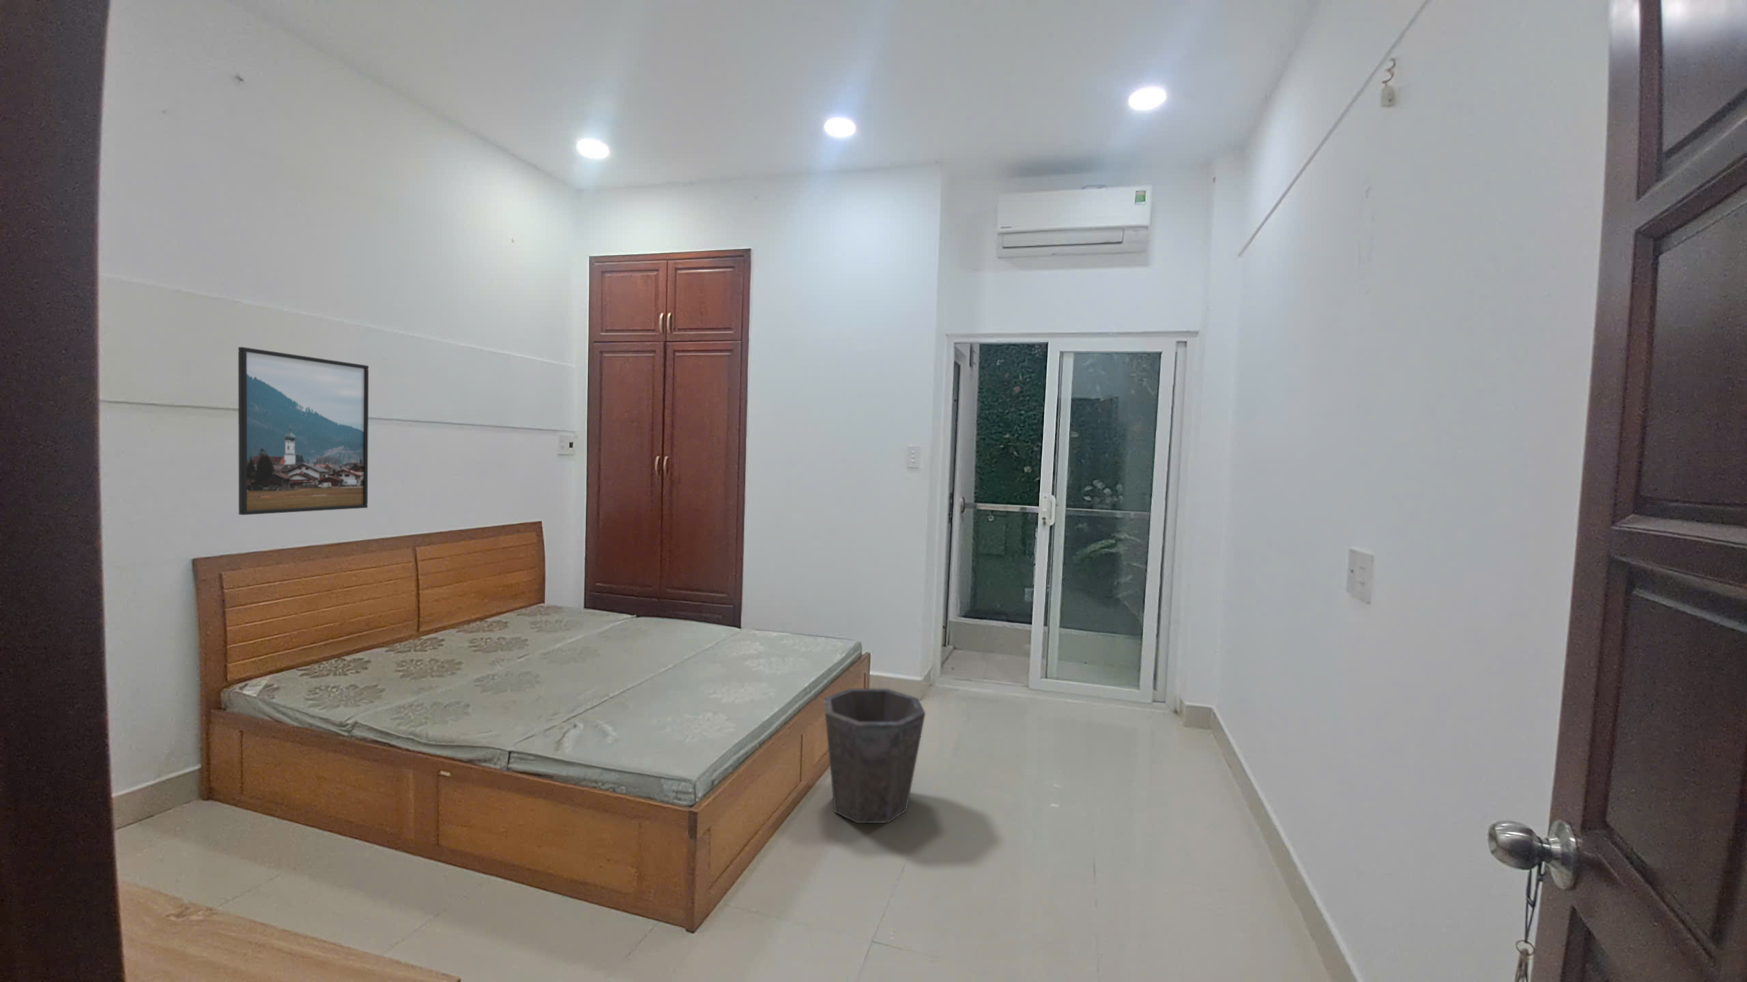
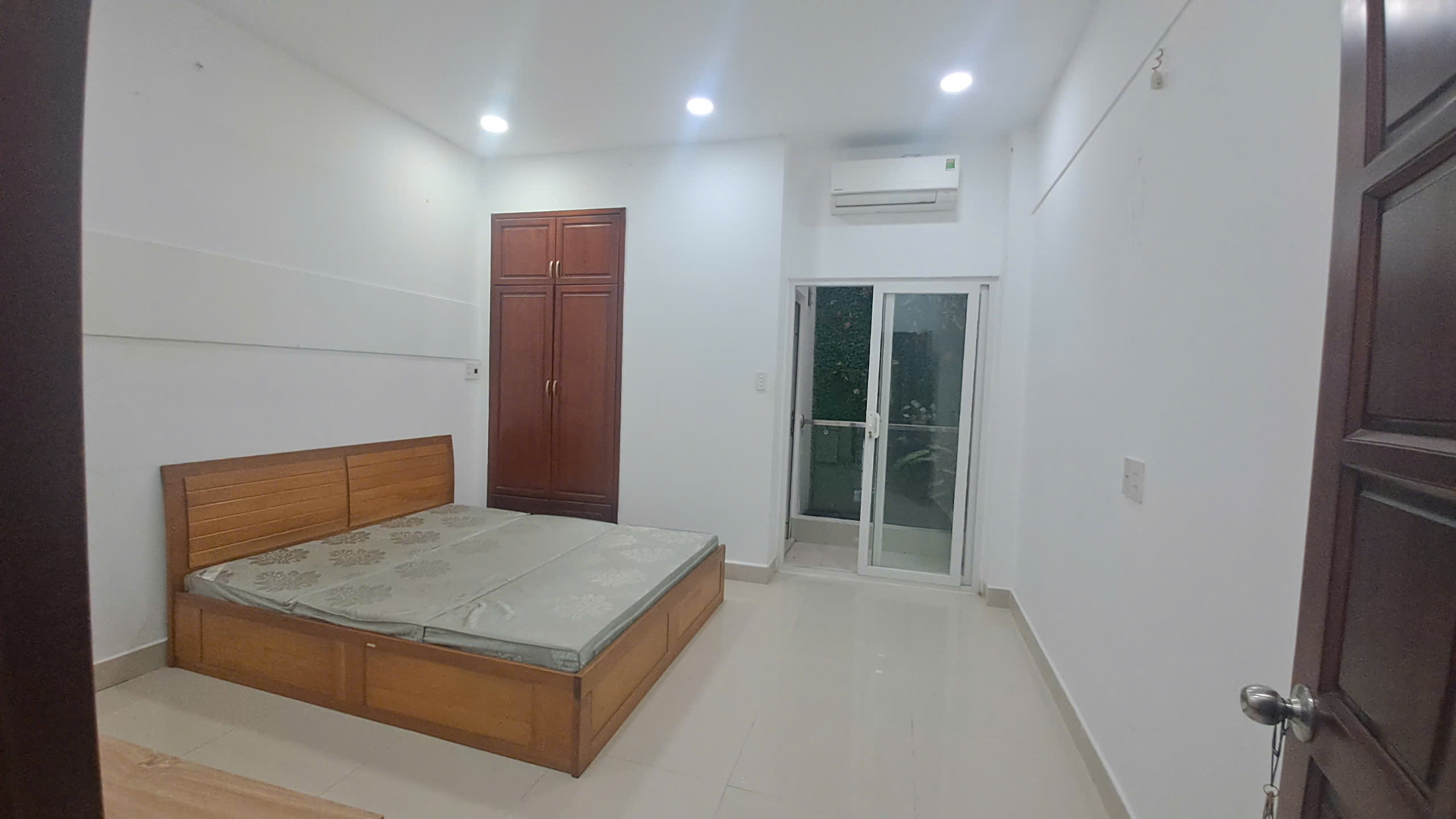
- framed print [238,347,370,516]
- waste bin [823,688,926,824]
